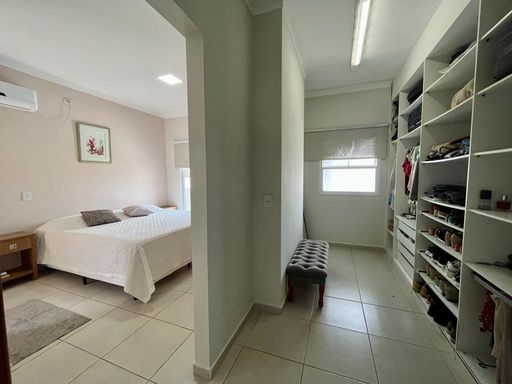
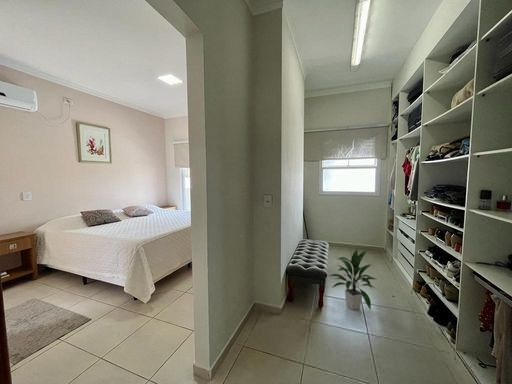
+ indoor plant [328,248,377,311]
